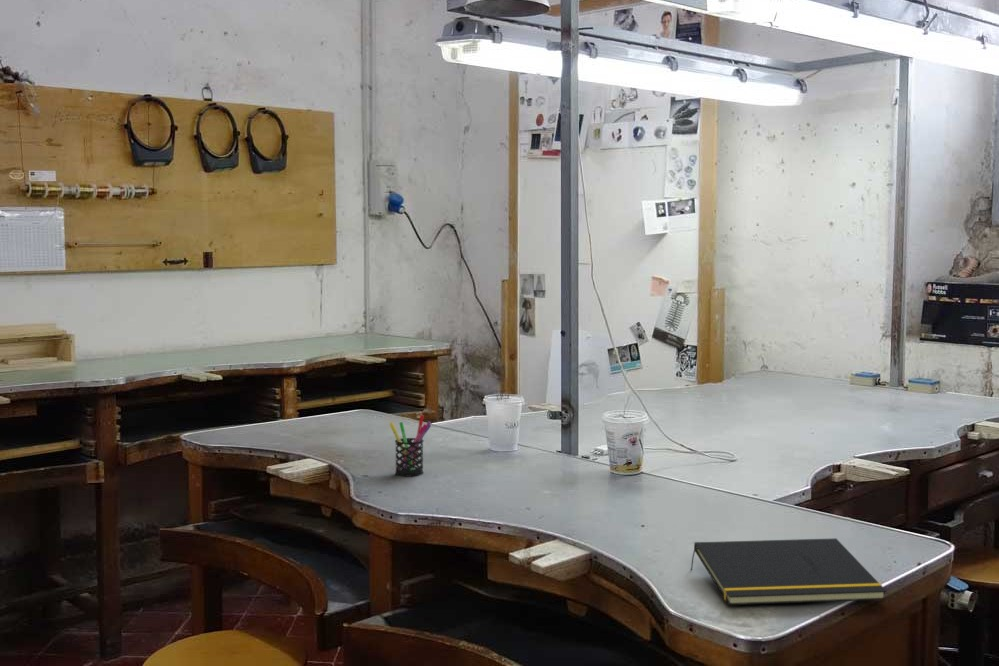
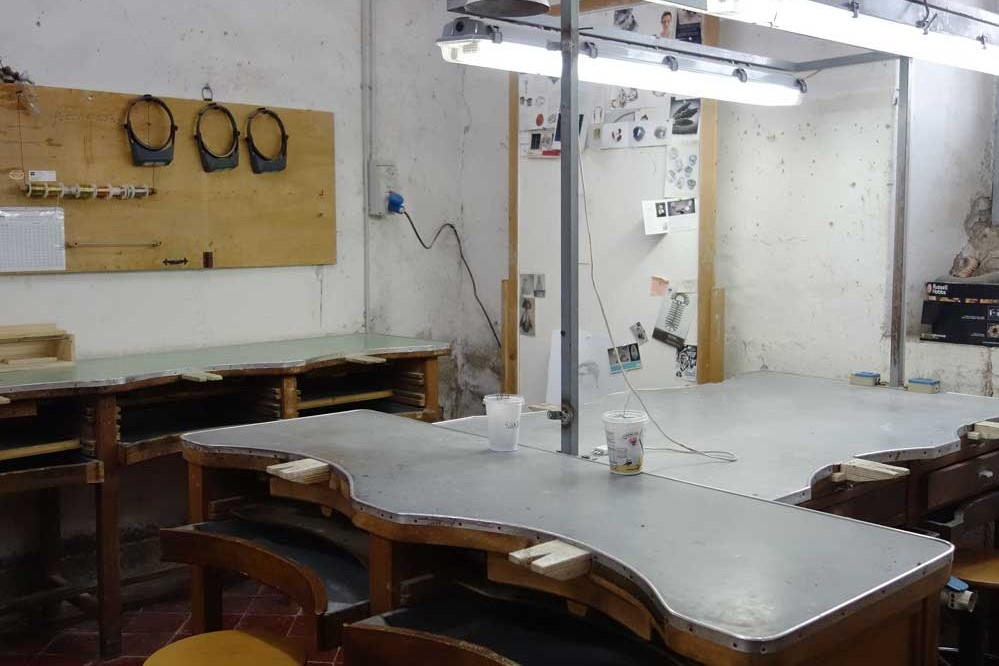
- notepad [689,537,888,606]
- pen holder [389,414,432,478]
